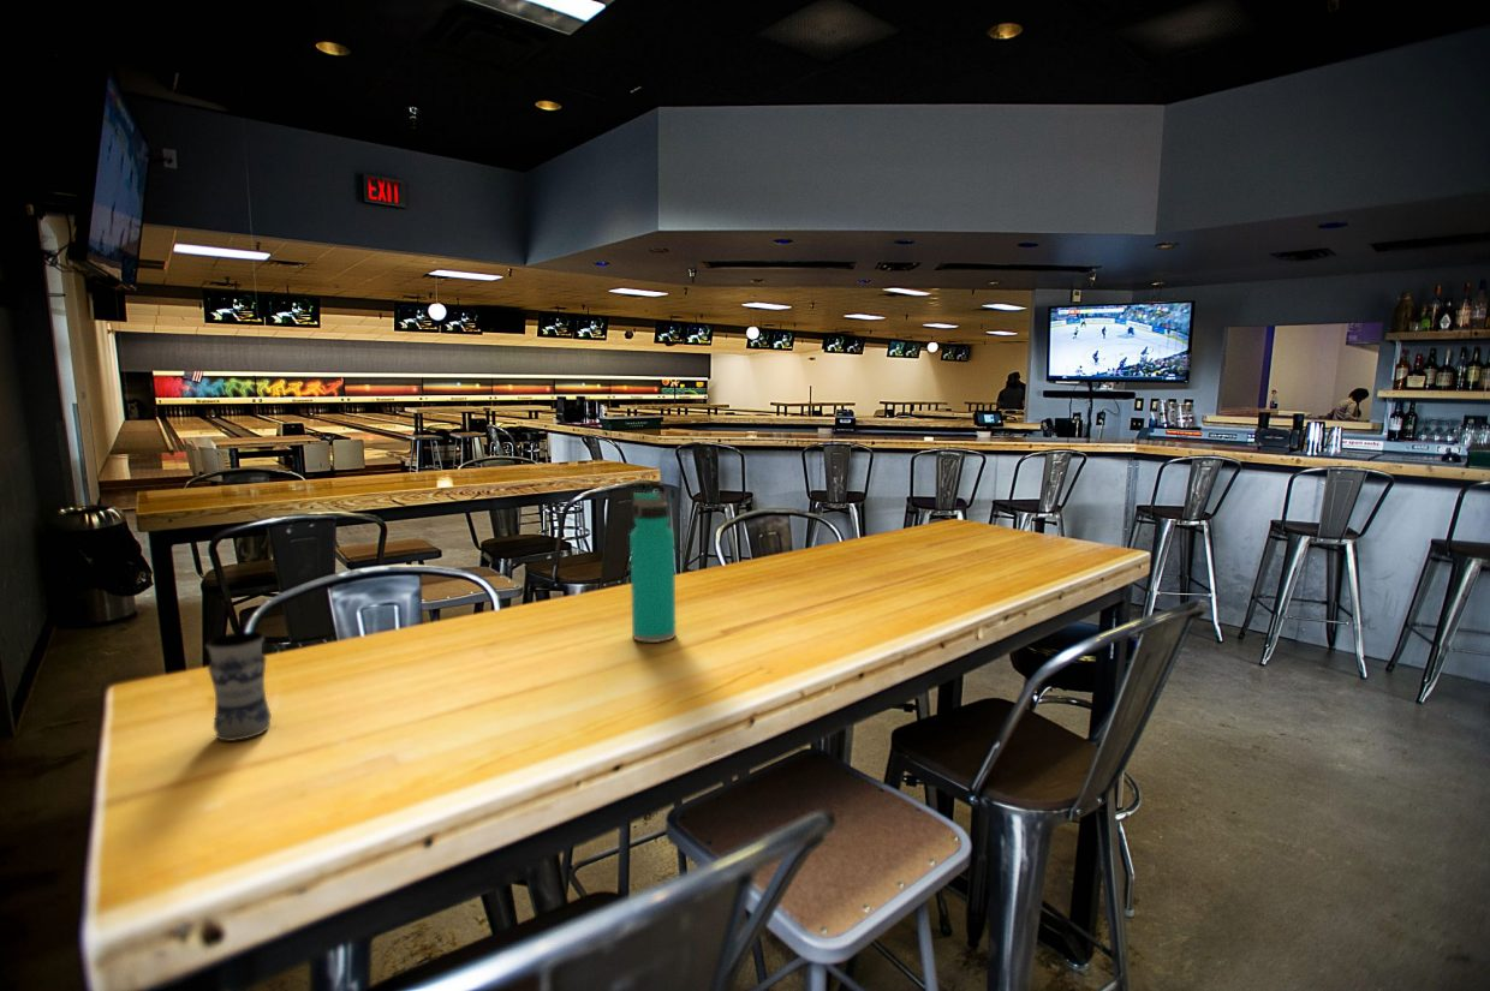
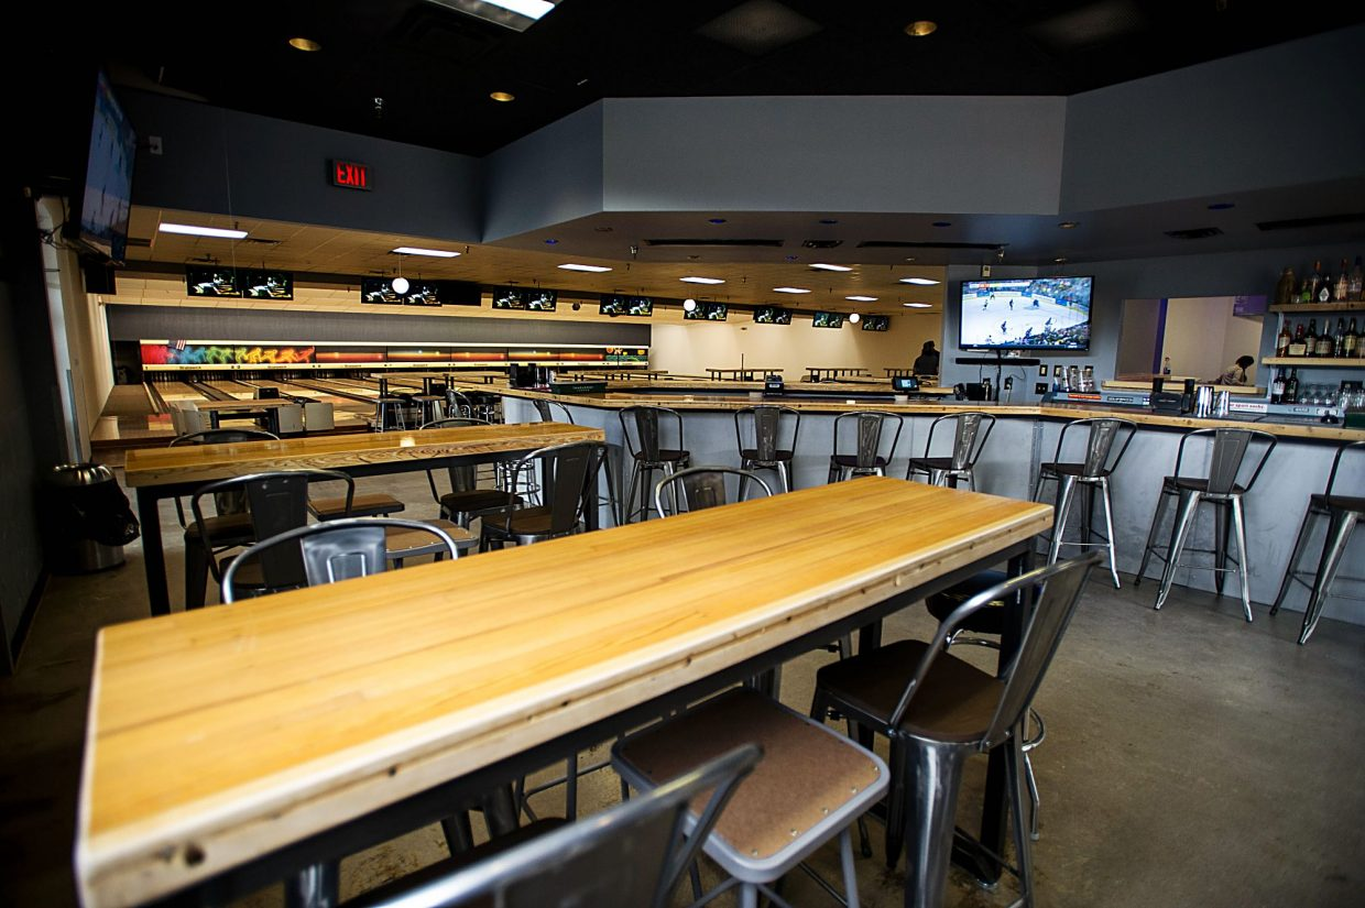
- jar [204,631,273,742]
- water bottle [628,490,677,644]
